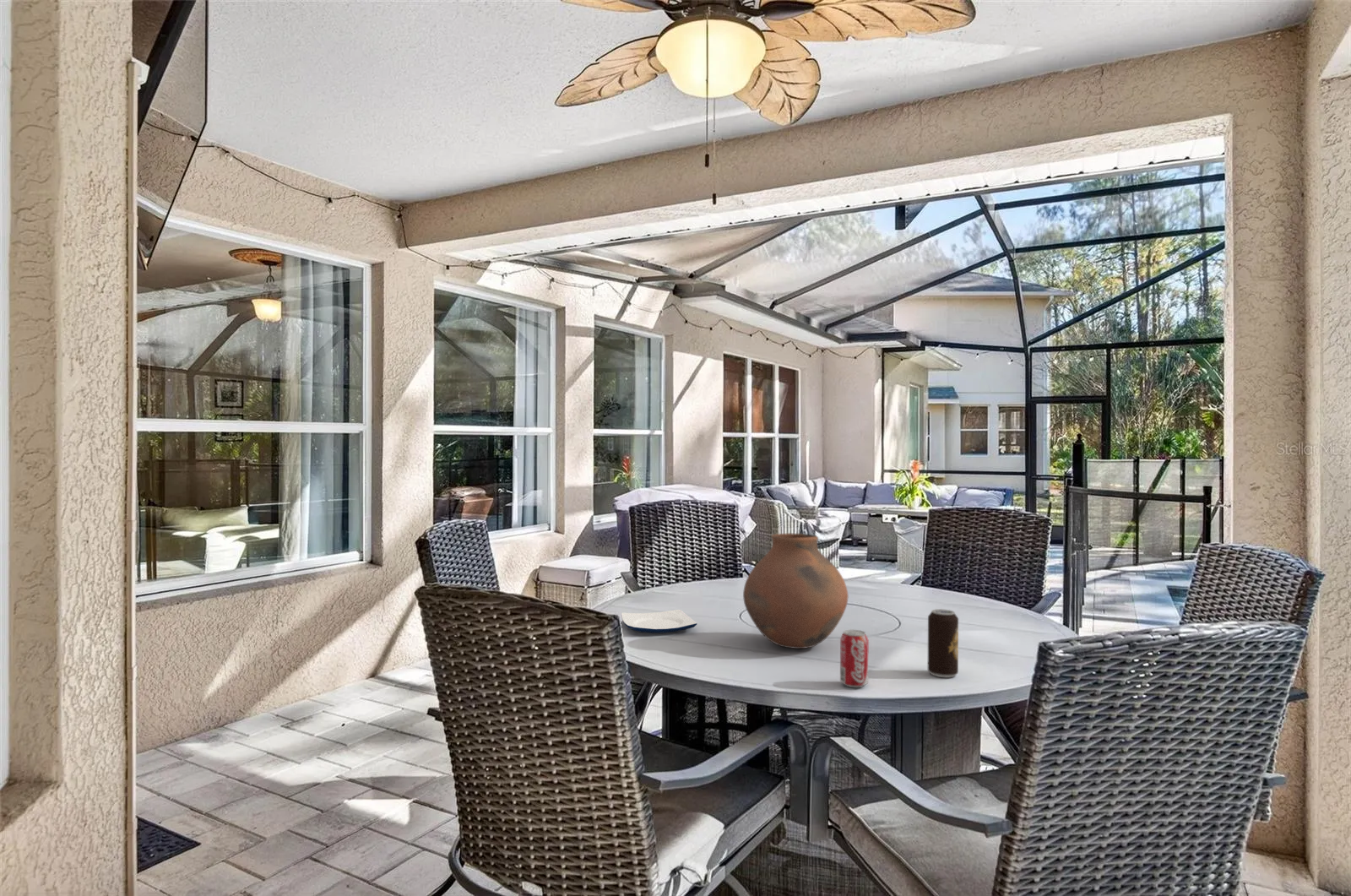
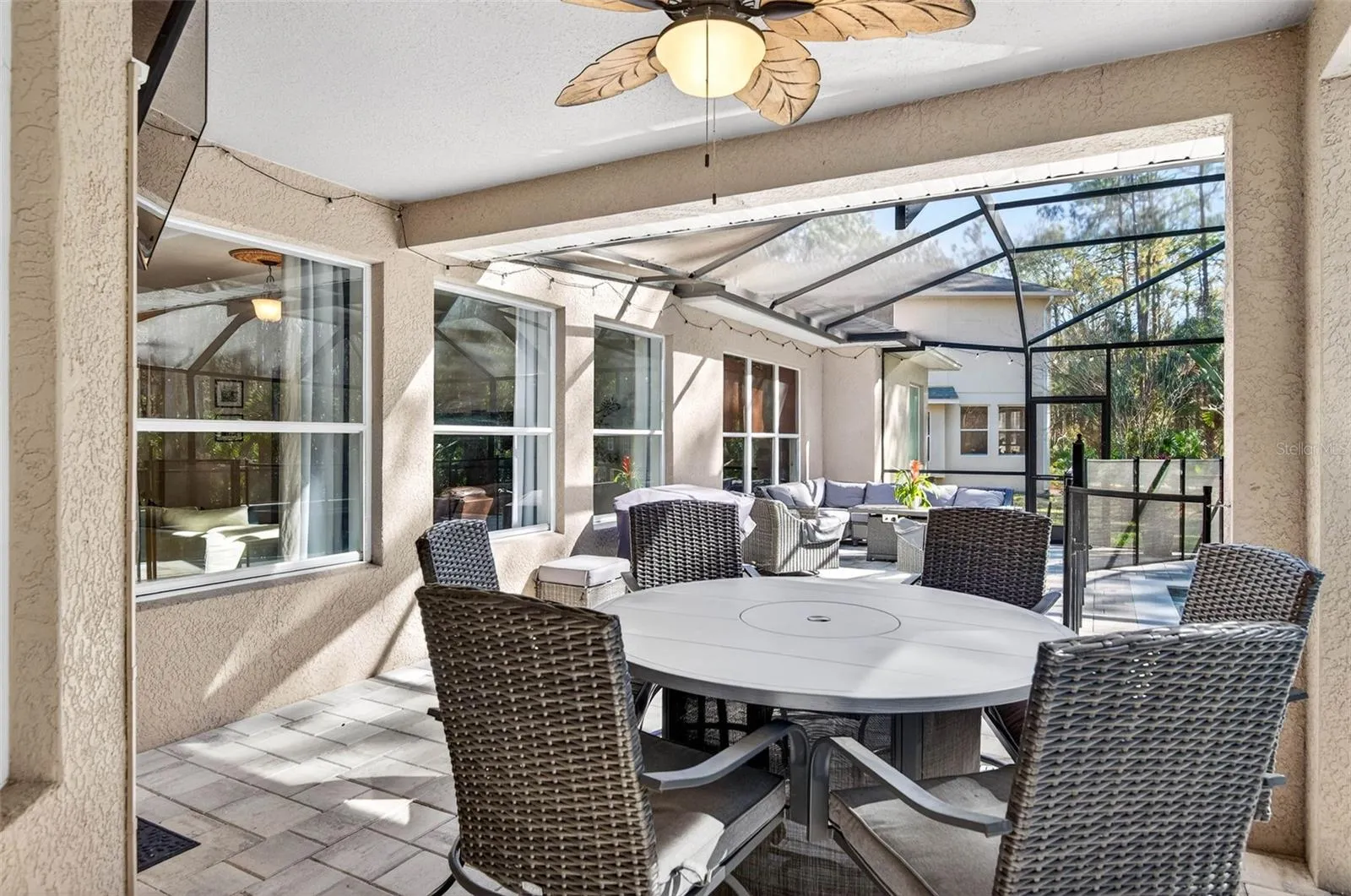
- plate [621,609,697,634]
- beverage can [839,629,870,688]
- vase [742,532,849,649]
- beverage can [927,608,959,678]
